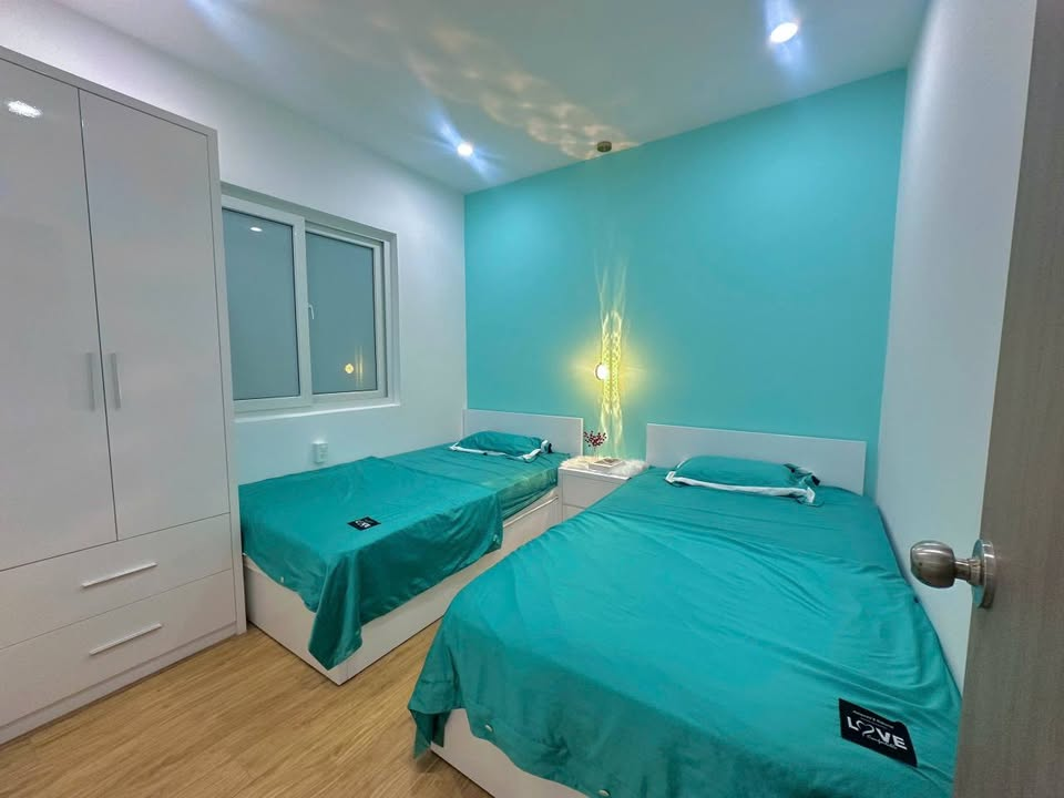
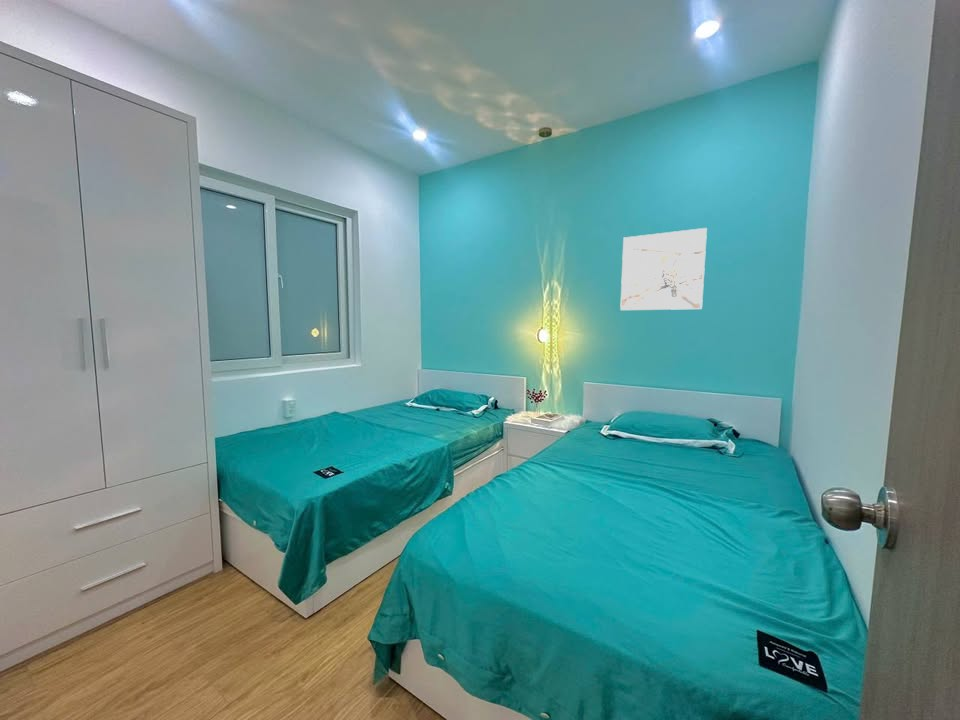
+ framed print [619,227,708,311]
